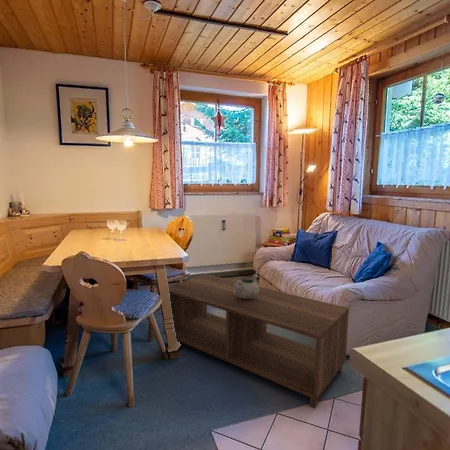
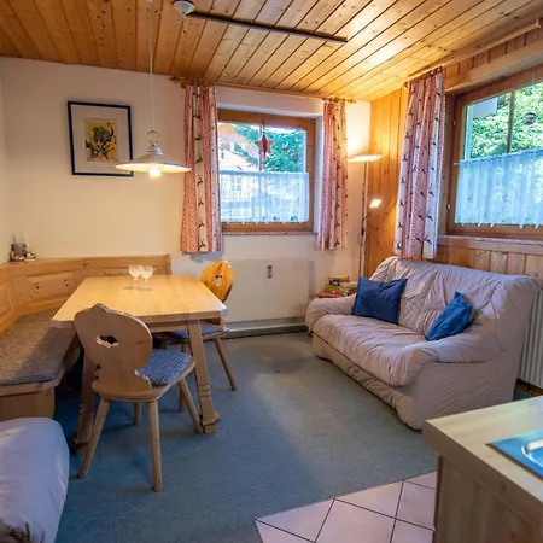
- coffee table [162,273,350,409]
- decorative bowl [234,273,260,299]
